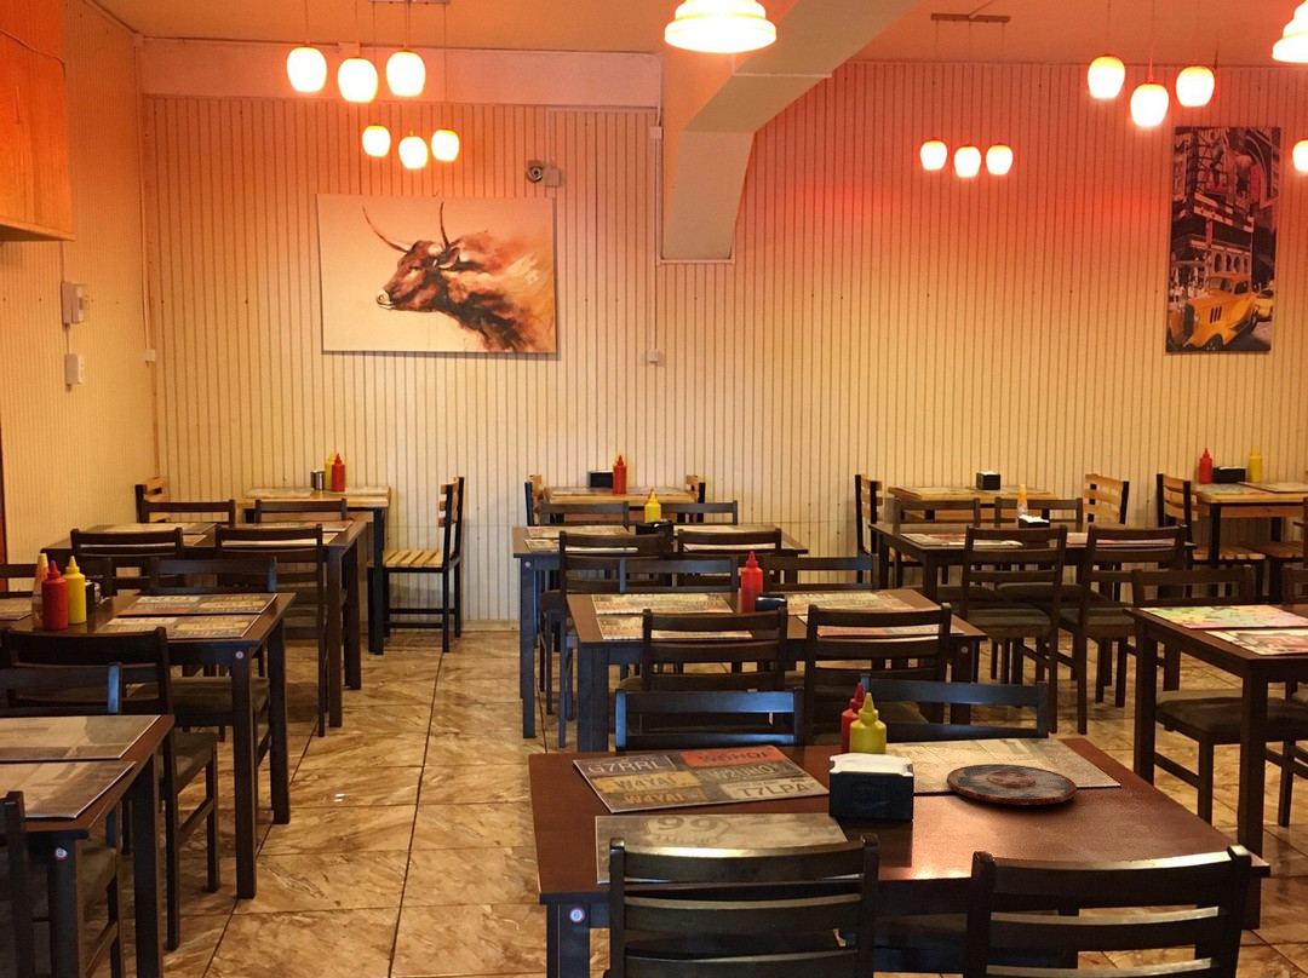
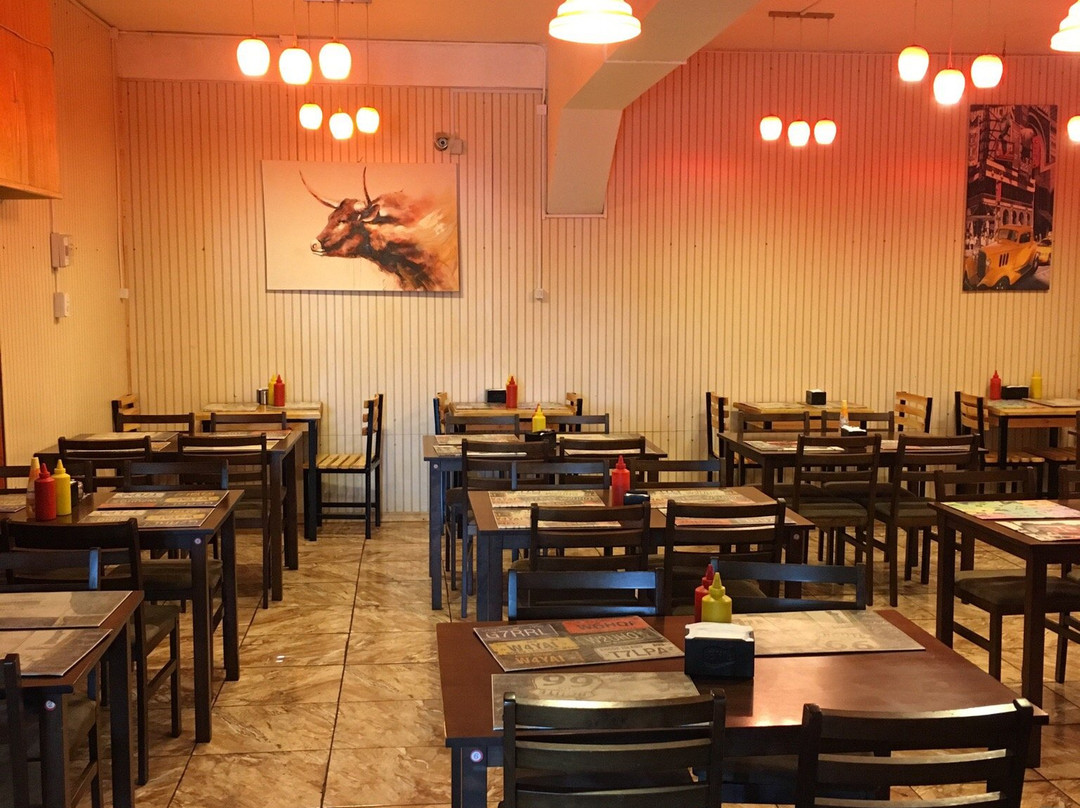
- plate [946,763,1078,806]
